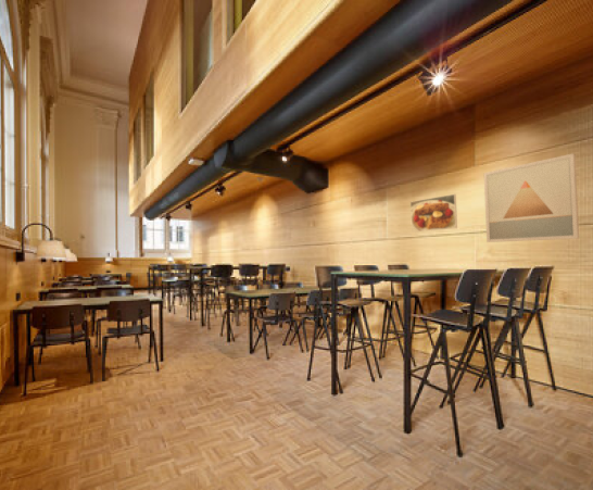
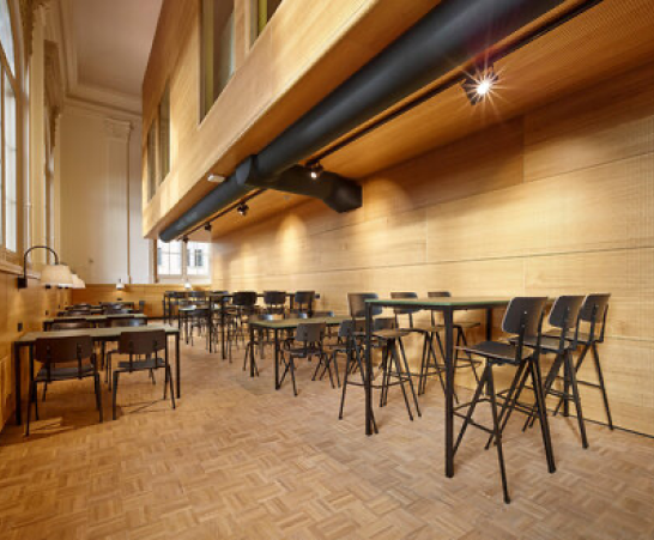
- wall art [483,152,580,243]
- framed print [409,193,458,234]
